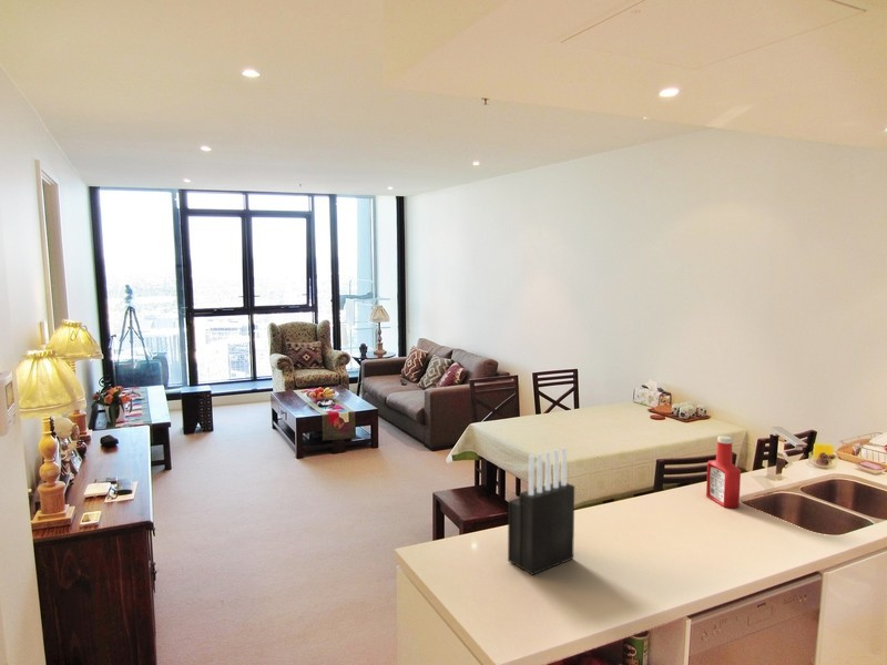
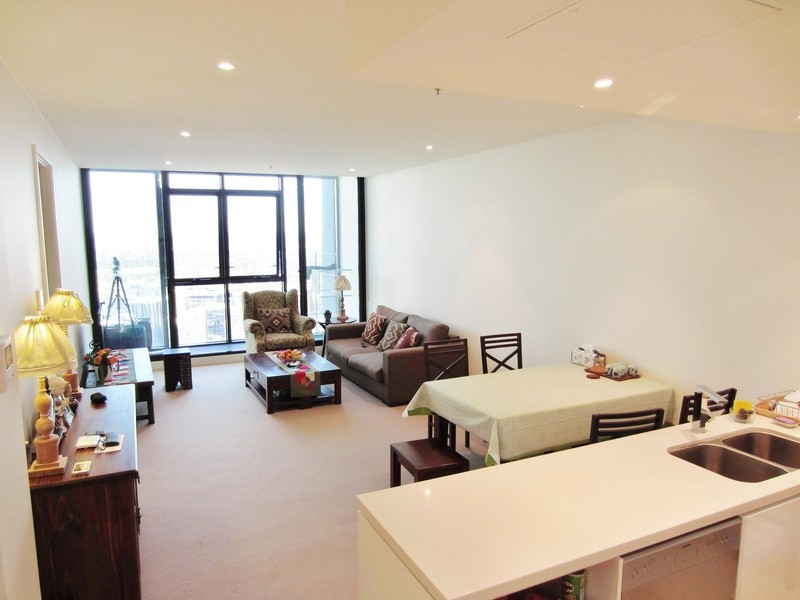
- soap bottle [705,434,742,510]
- knife block [507,446,575,576]
